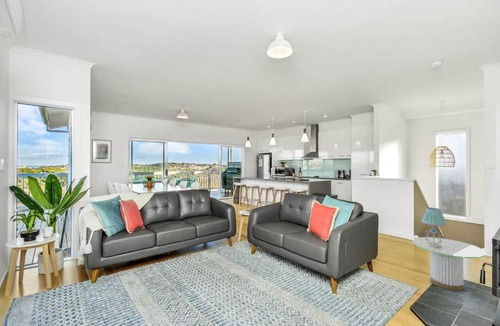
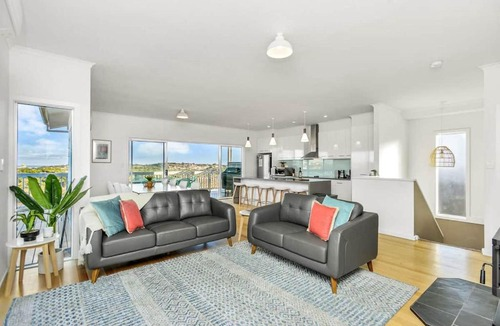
- table lamp [420,207,448,248]
- side table [412,236,486,292]
